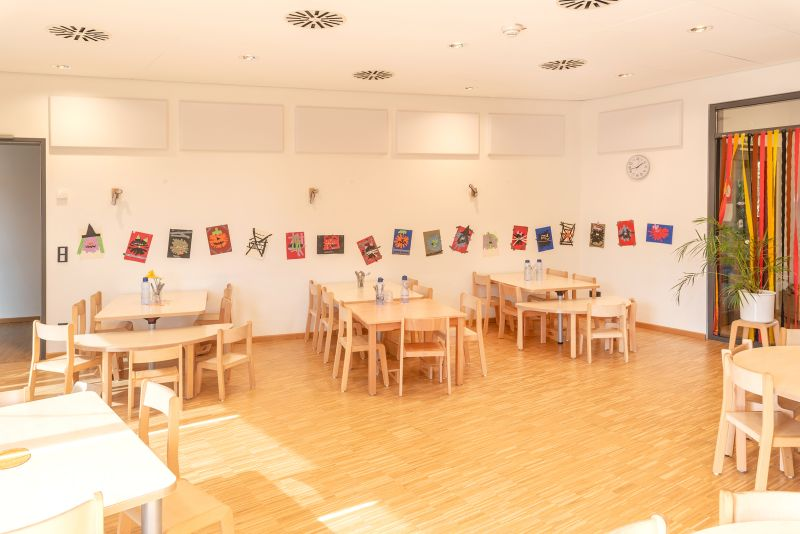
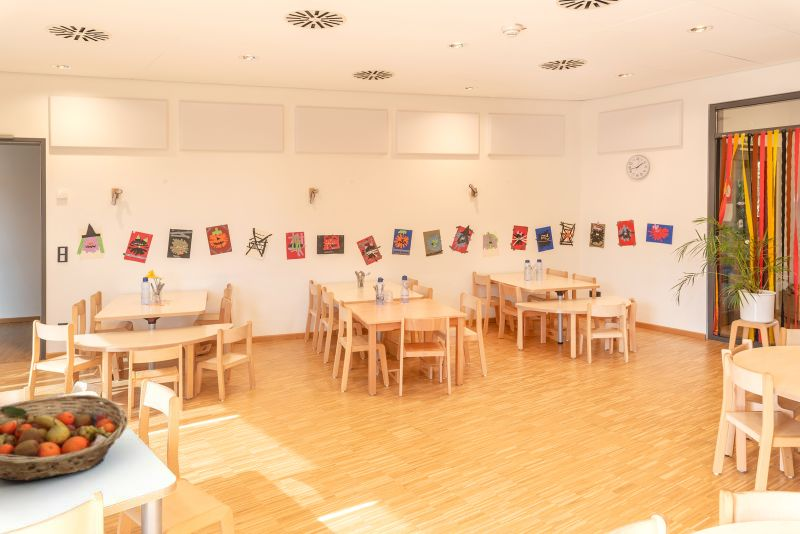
+ fruit basket [0,394,128,482]
